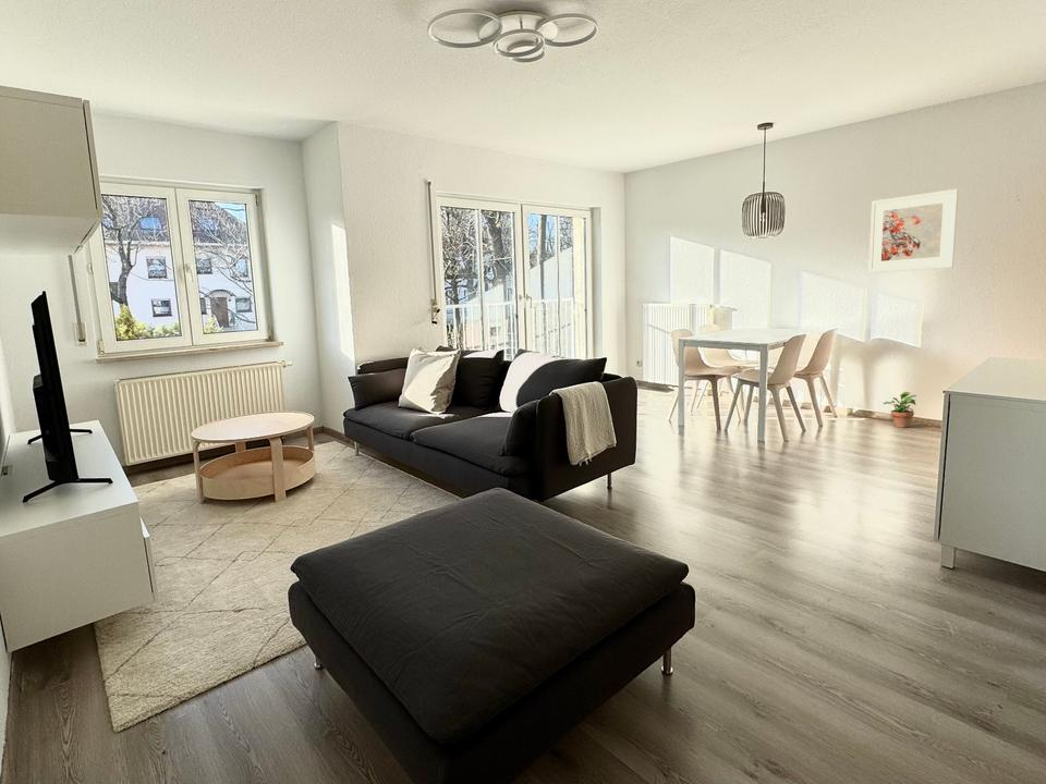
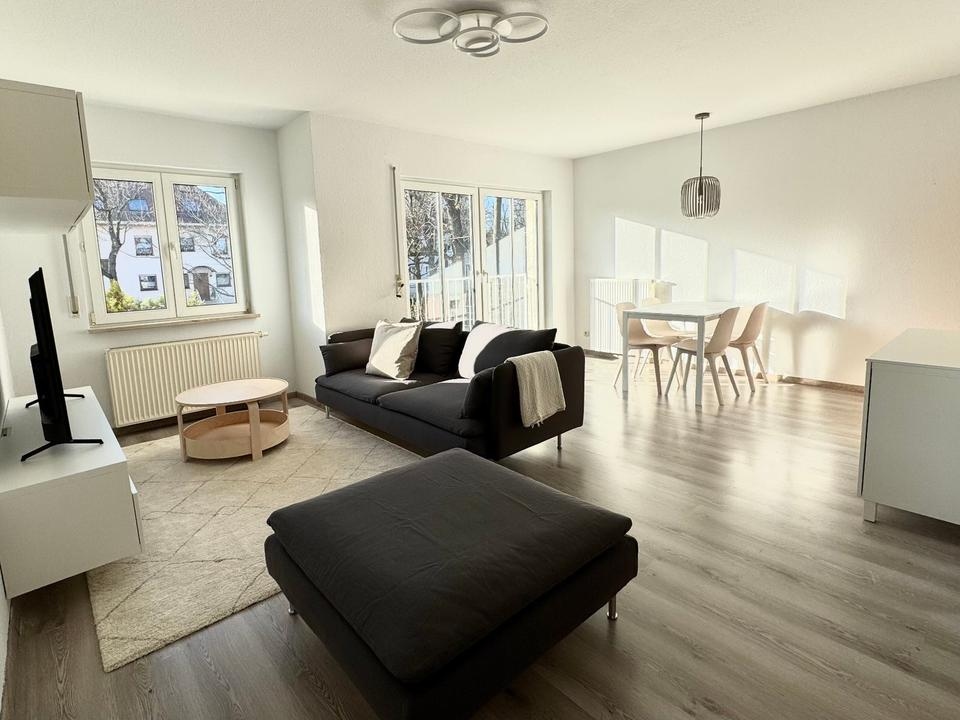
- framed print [867,188,959,274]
- potted plant [881,391,917,429]
